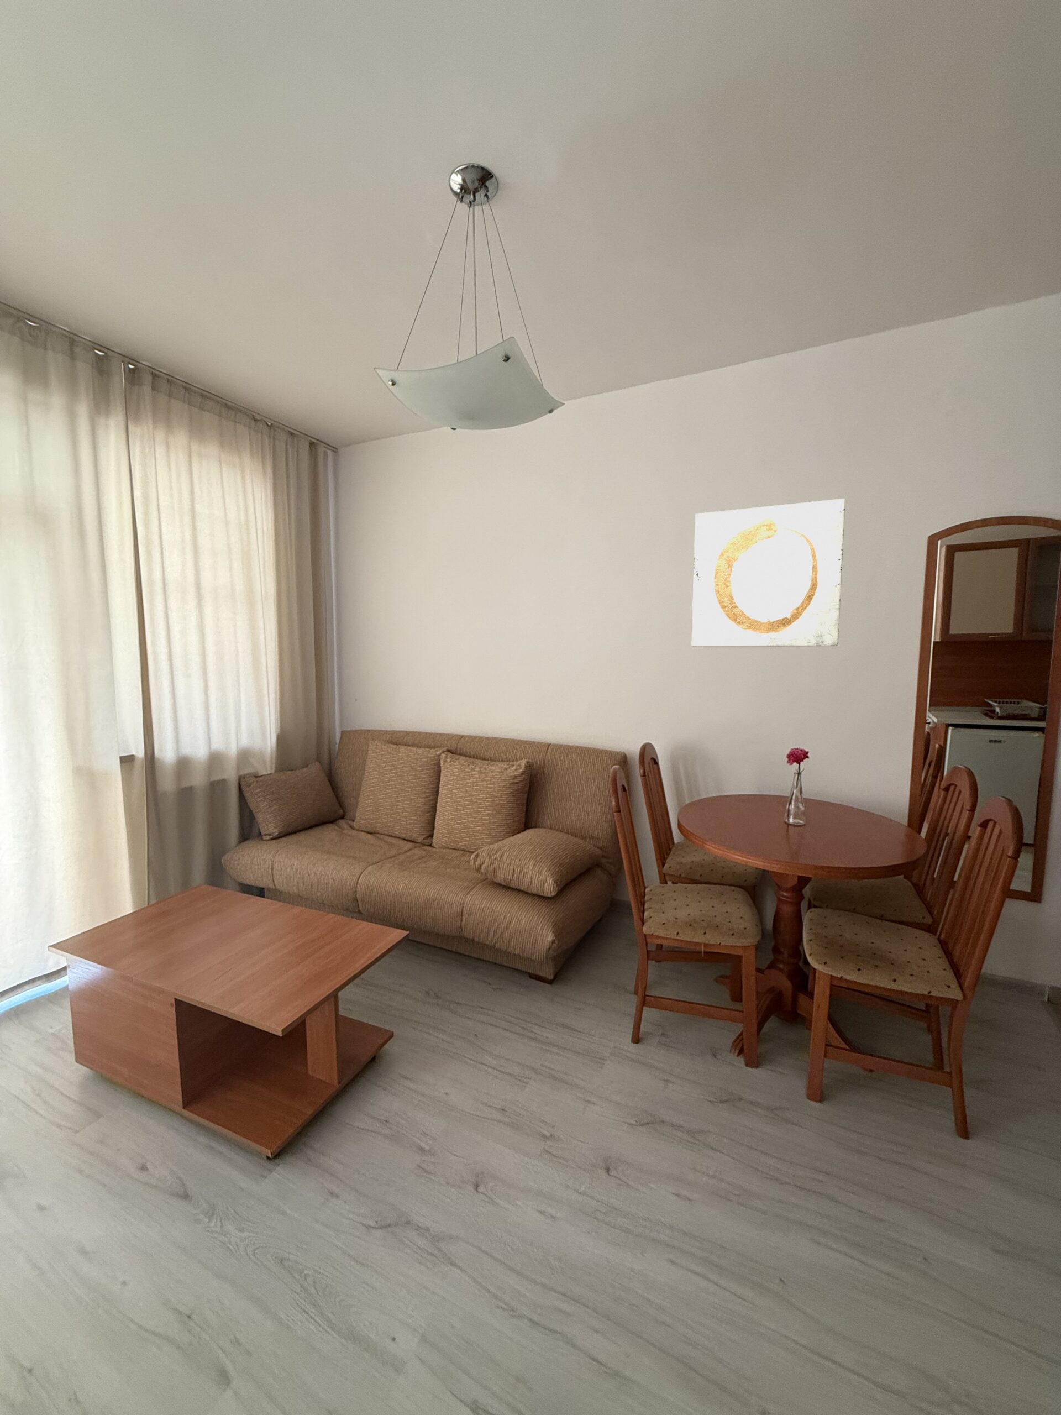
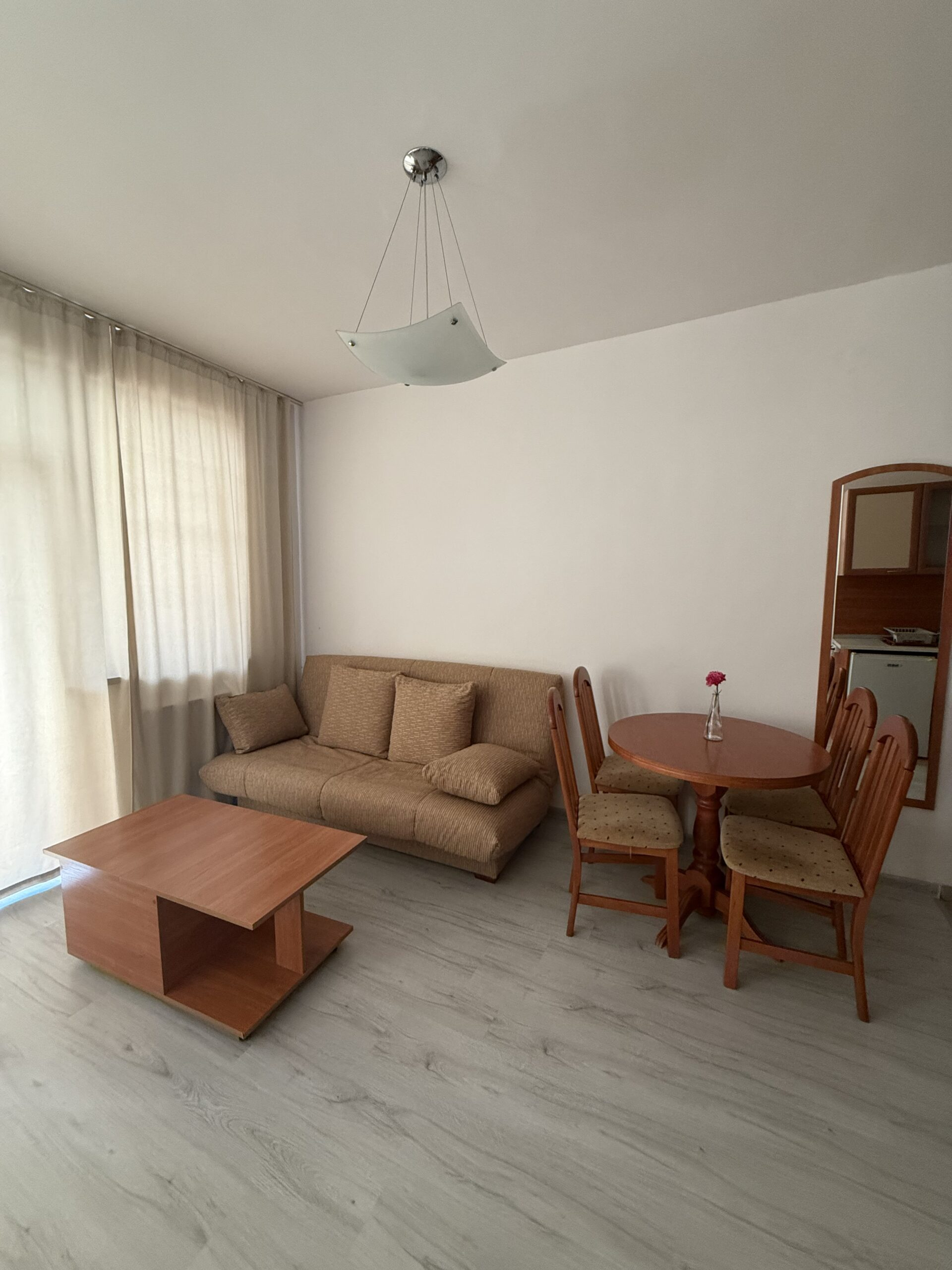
- wall art [691,498,846,647]
